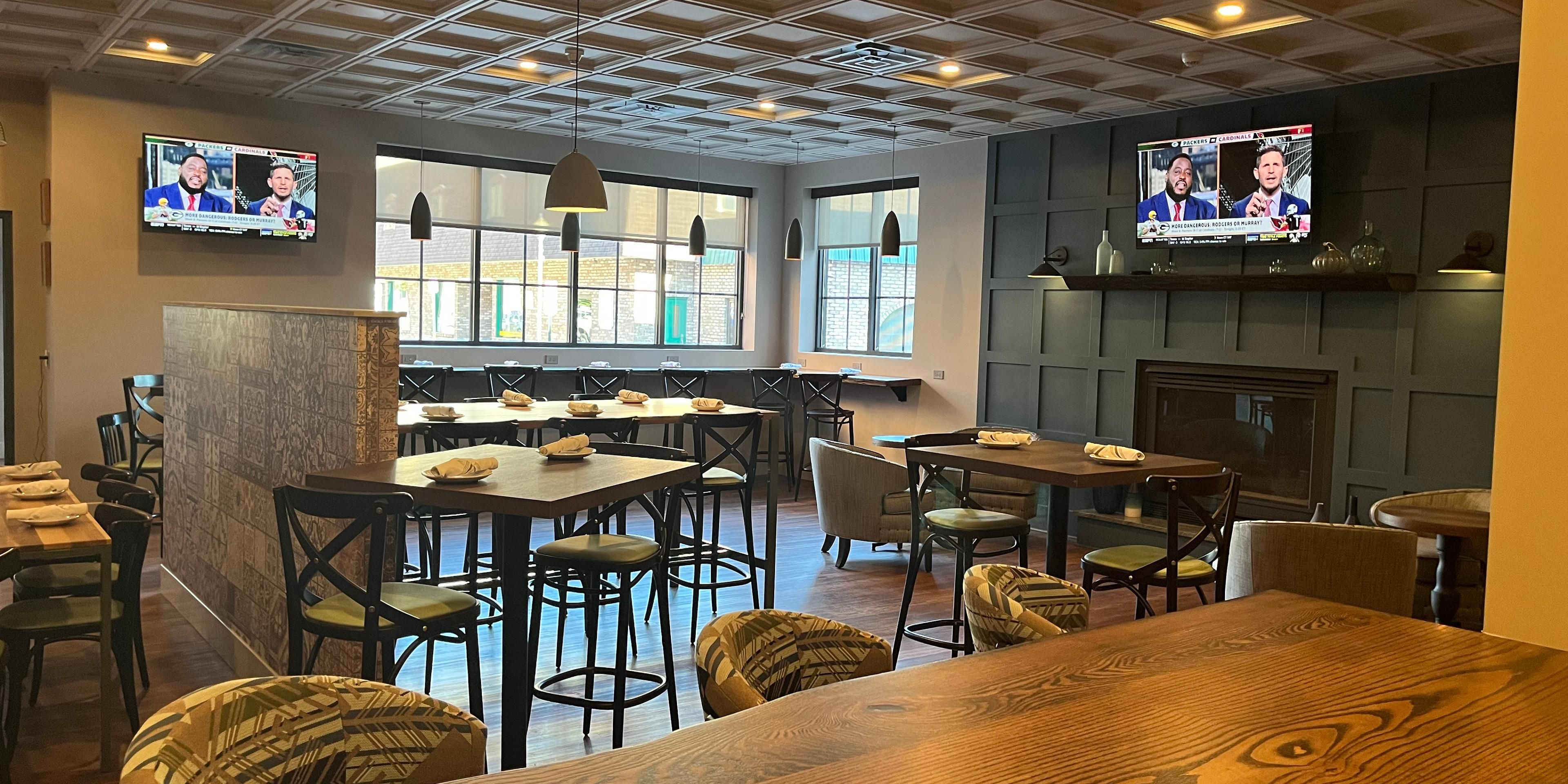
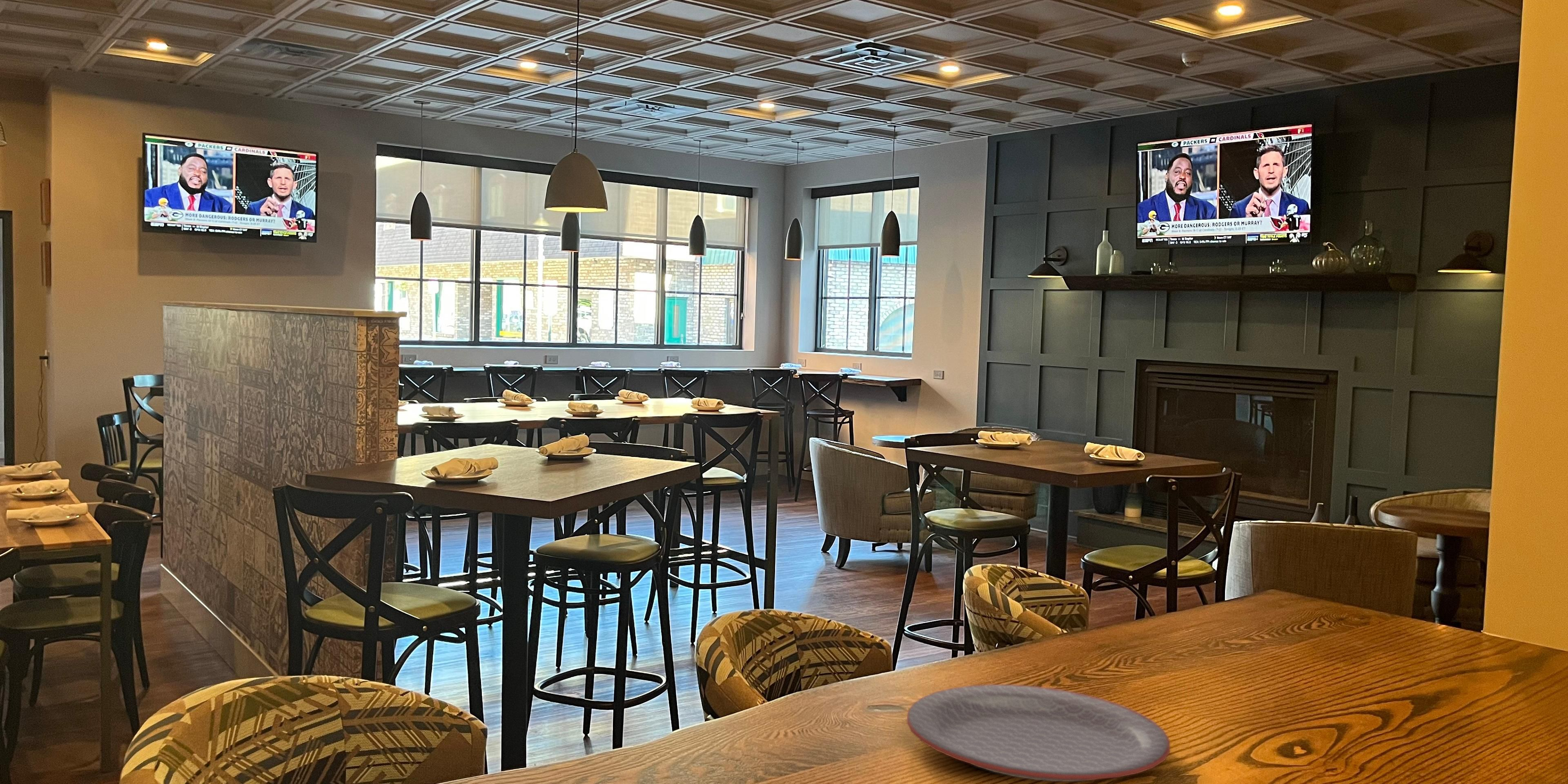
+ plate [907,684,1171,782]
